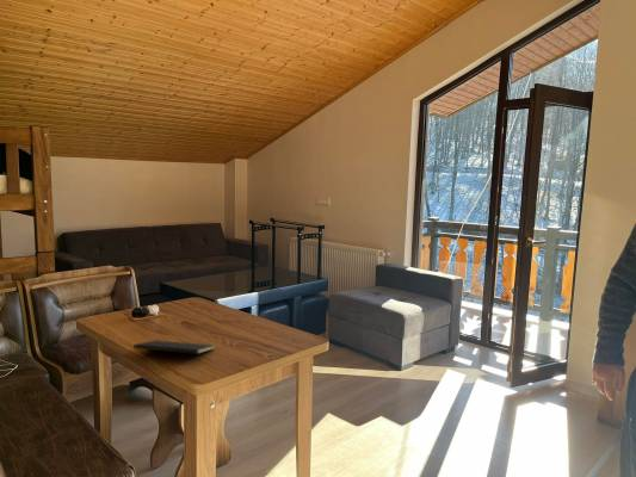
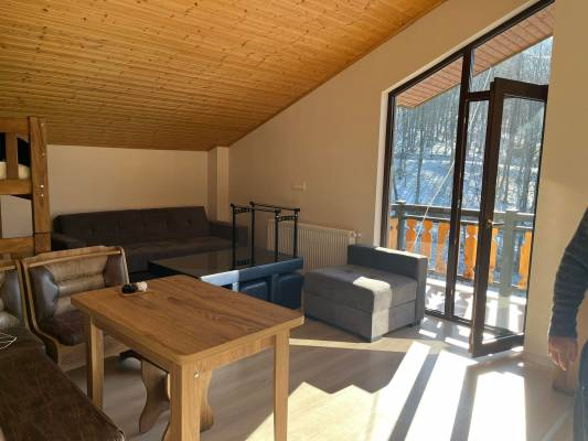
- notepad [132,339,217,365]
